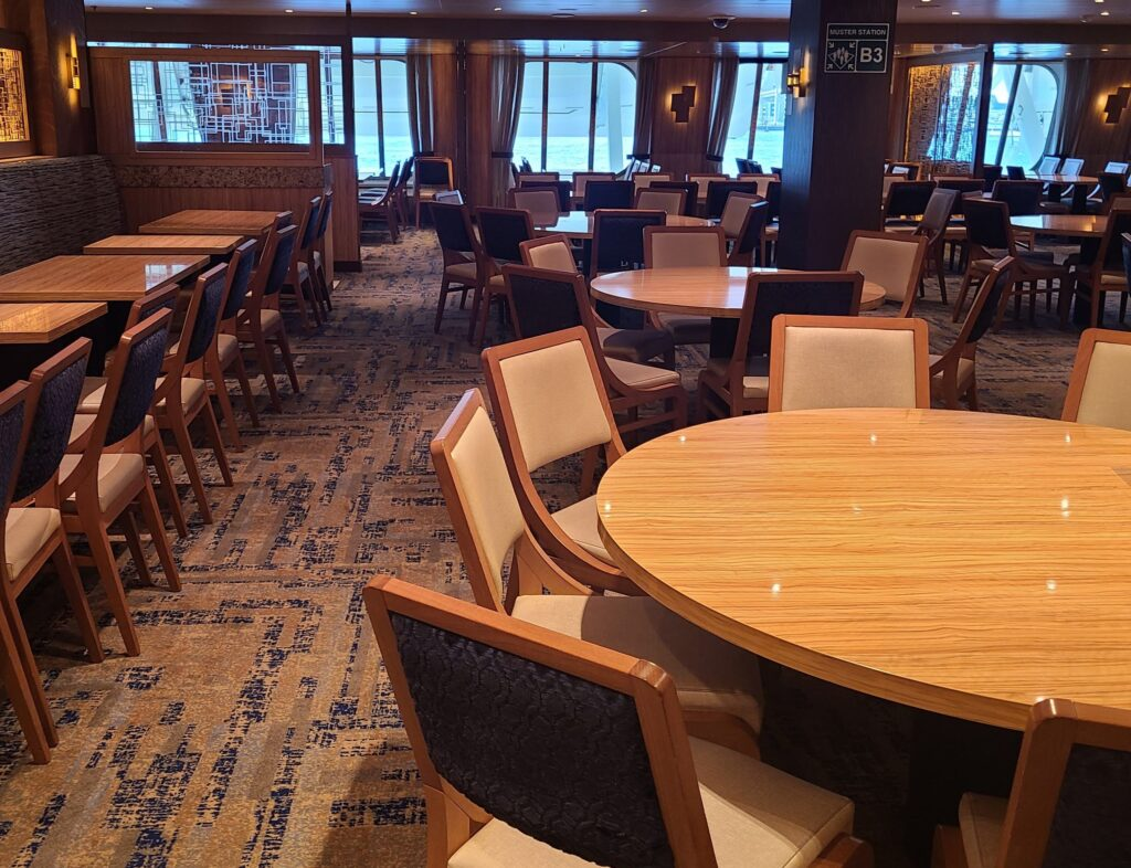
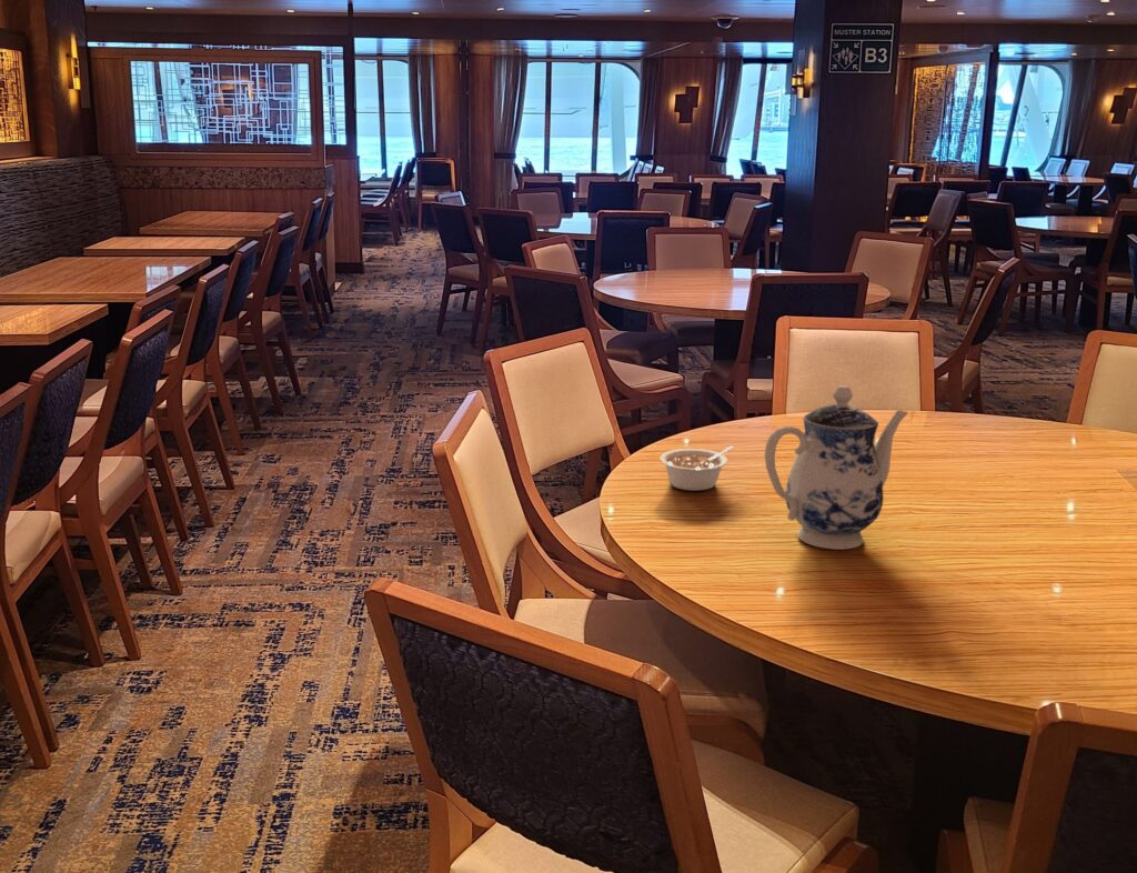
+ legume [660,445,735,492]
+ teapot [764,384,909,551]
